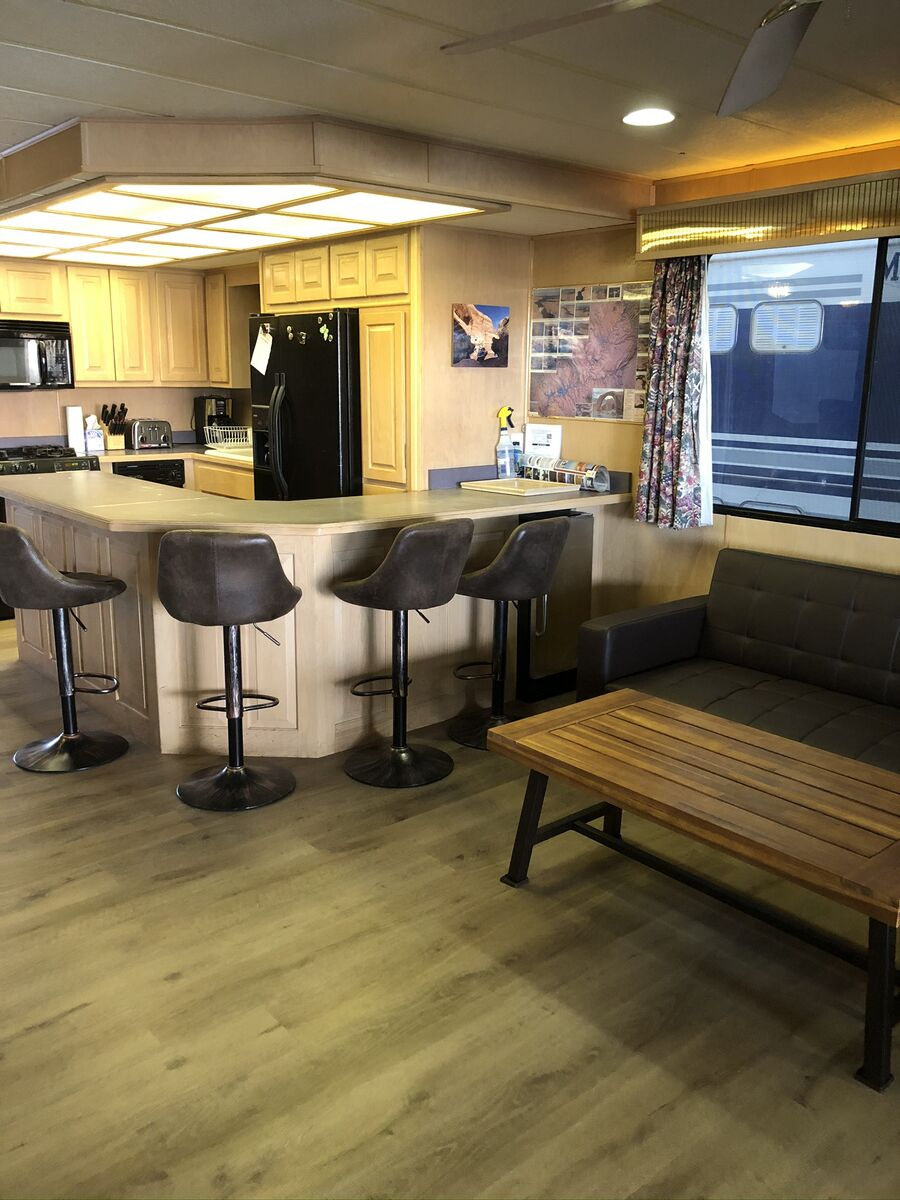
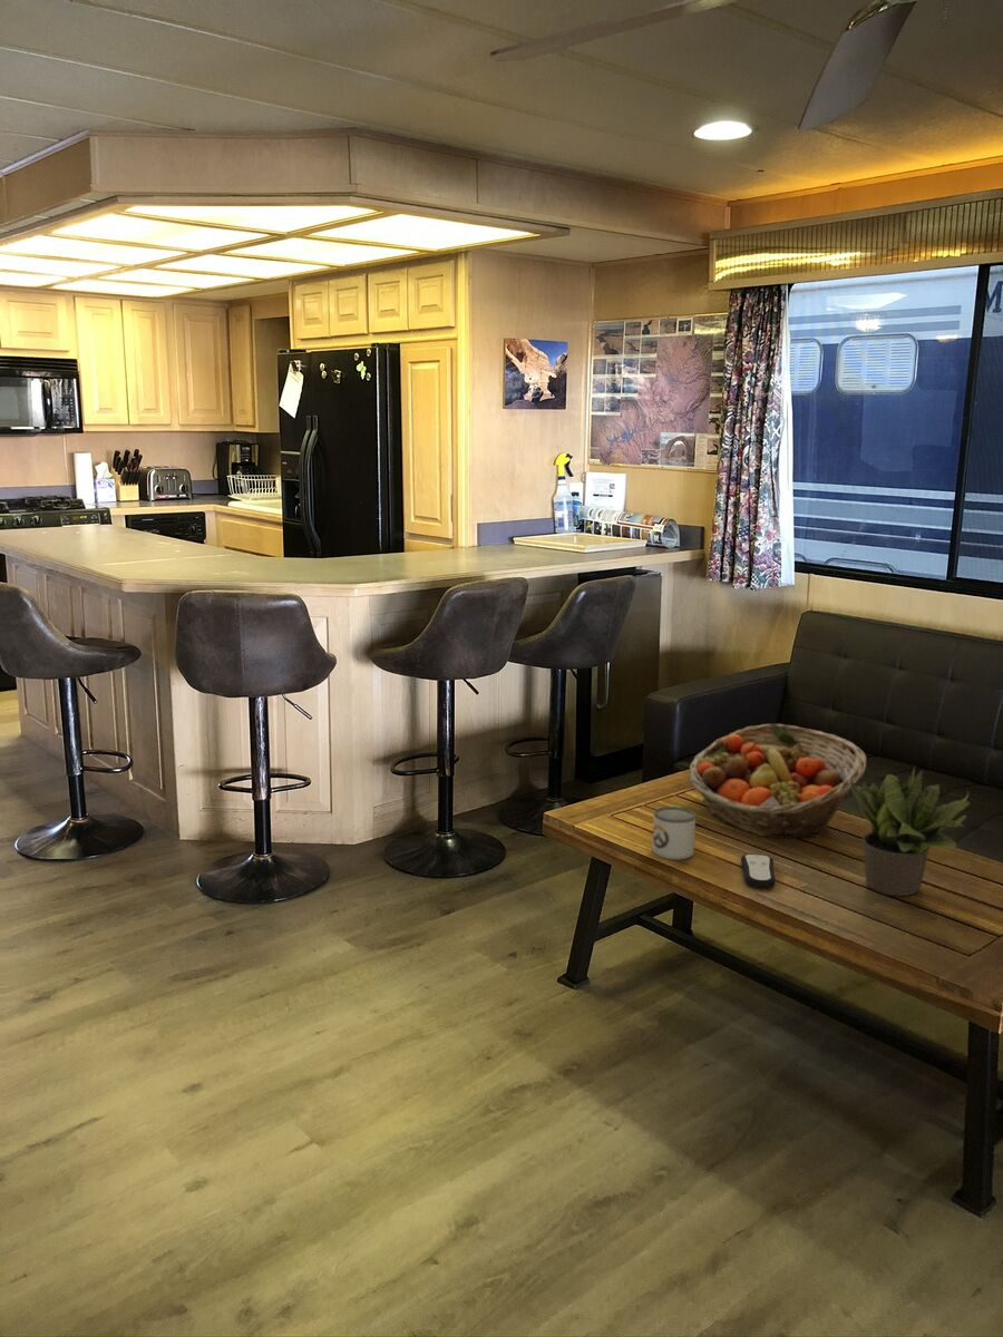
+ fruit basket [689,723,867,840]
+ remote control [740,852,777,889]
+ mug [652,804,697,860]
+ potted plant [850,765,971,897]
